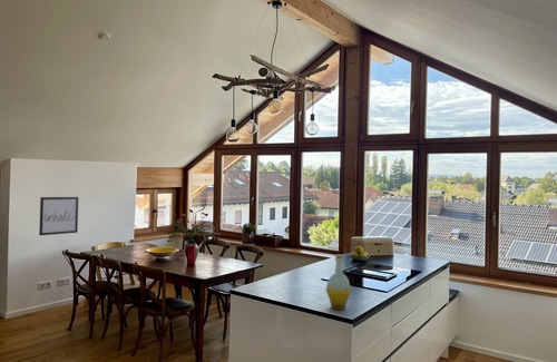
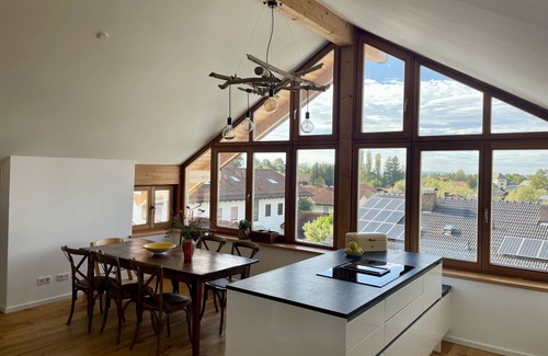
- bottle [325,253,352,311]
- wall art [38,196,79,236]
